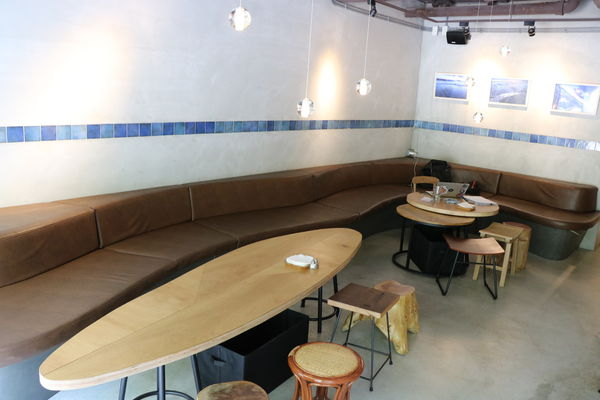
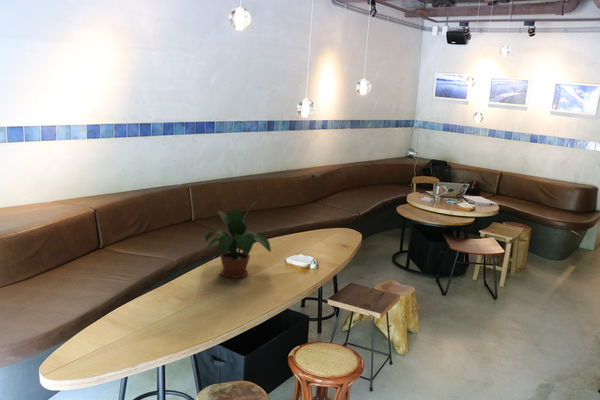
+ potted plant [204,200,272,279]
